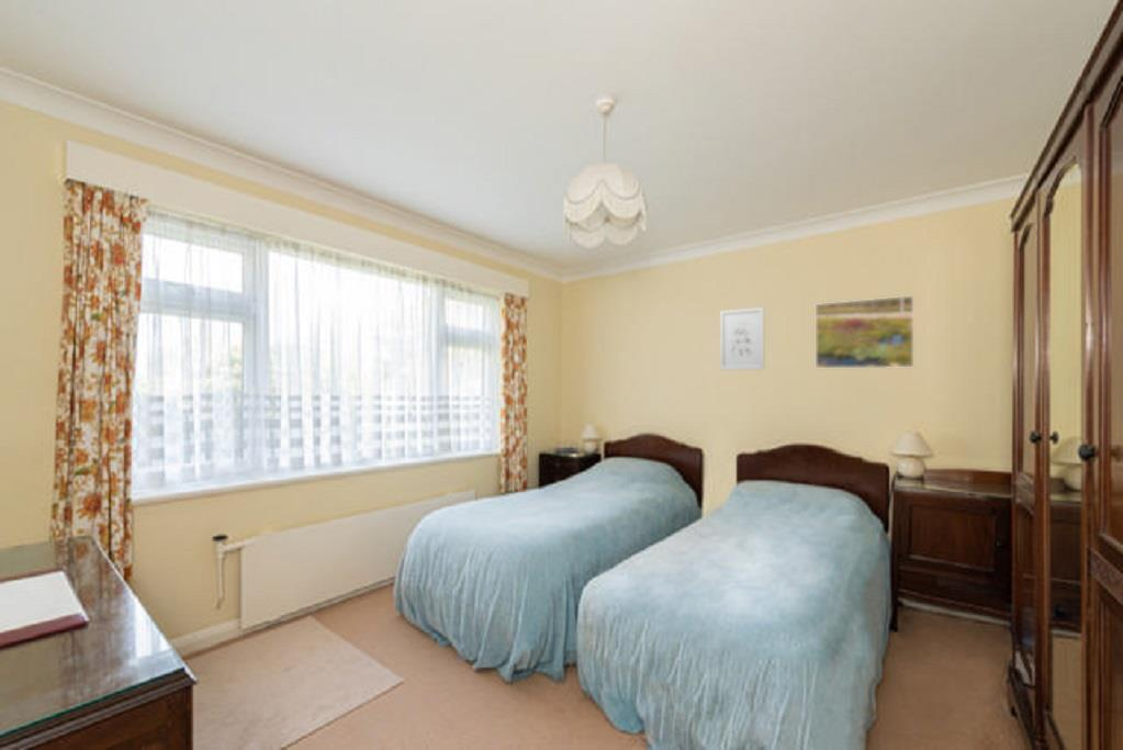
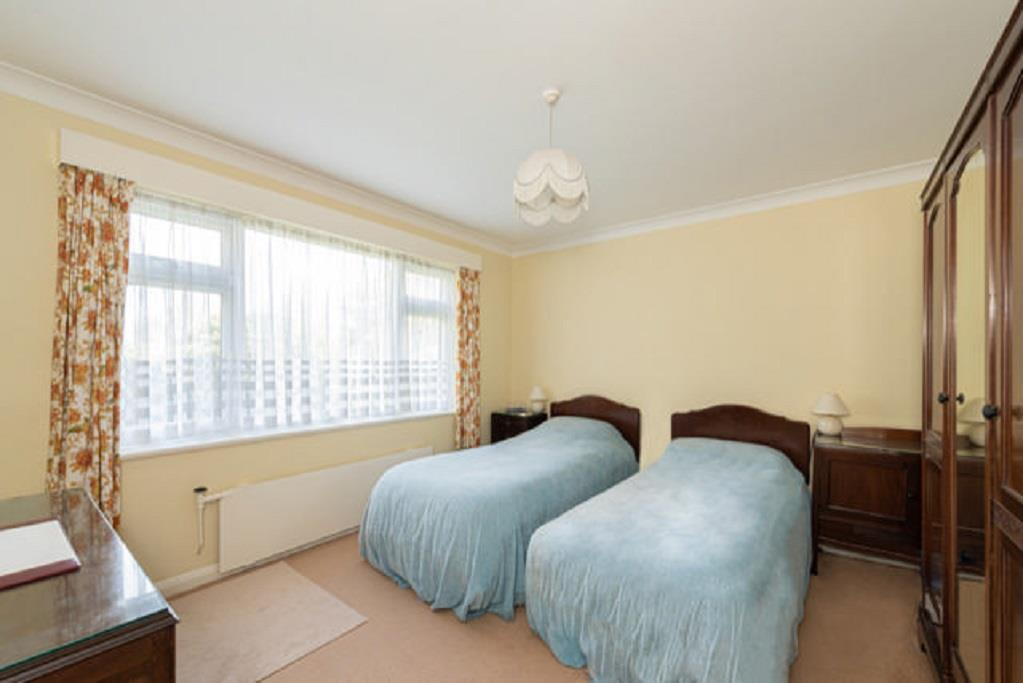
- wall art [719,306,765,371]
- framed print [815,294,914,369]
